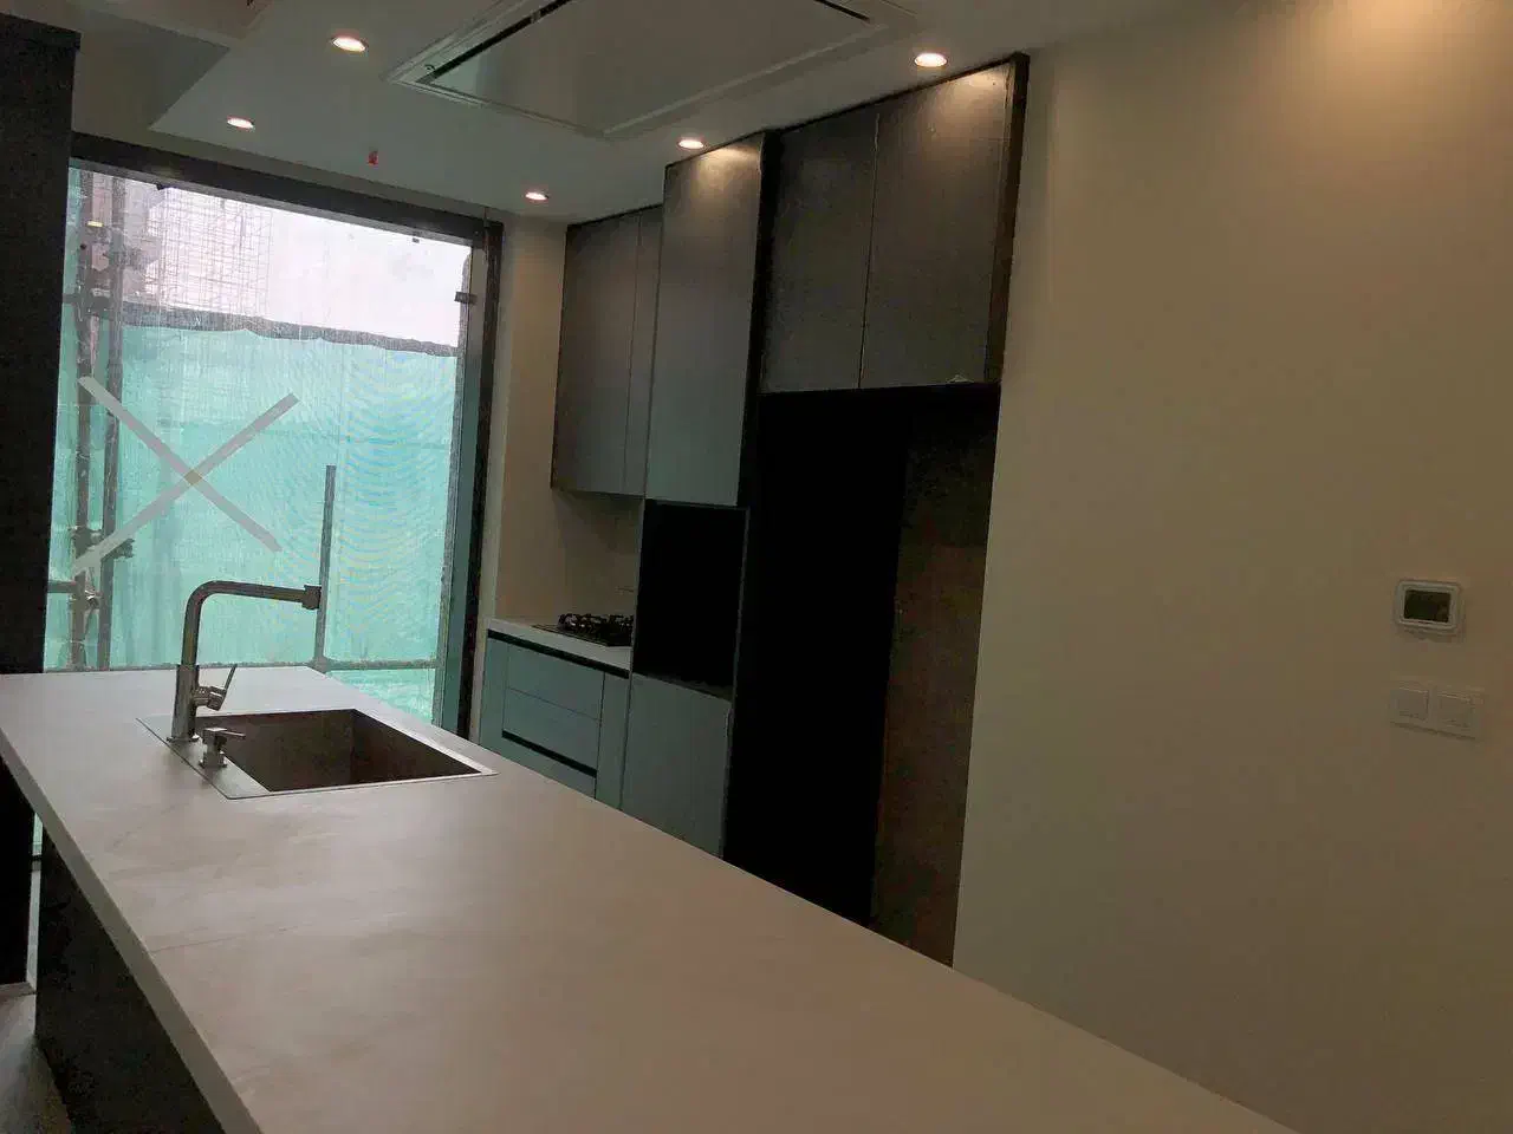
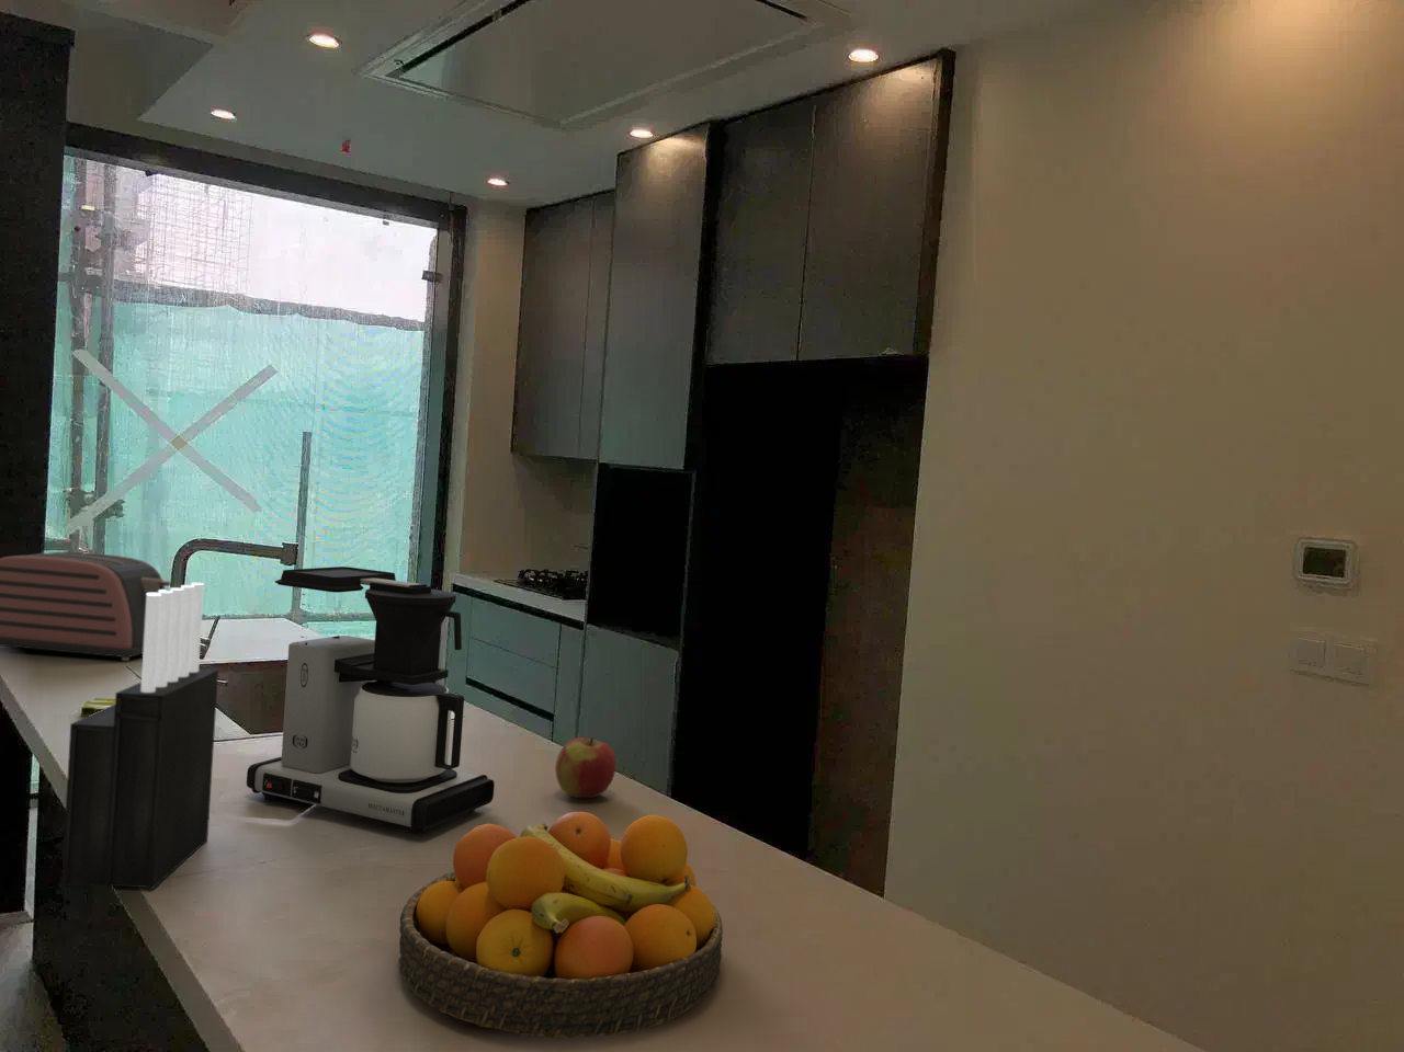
+ fruit bowl [398,811,724,1039]
+ knife block [61,582,219,890]
+ apple [554,736,618,799]
+ toaster [0,551,172,662]
+ sponge [69,697,115,719]
+ coffee maker [245,566,495,835]
